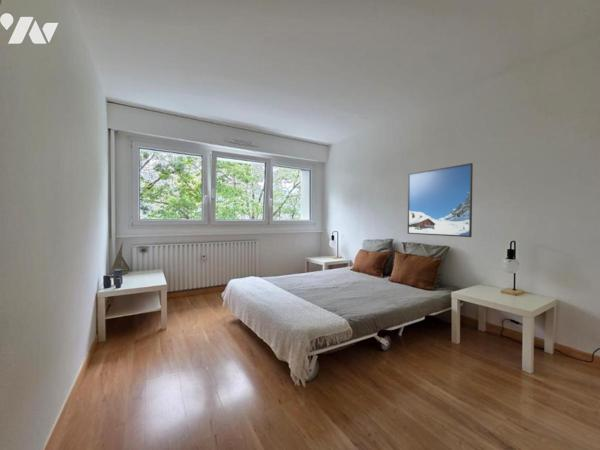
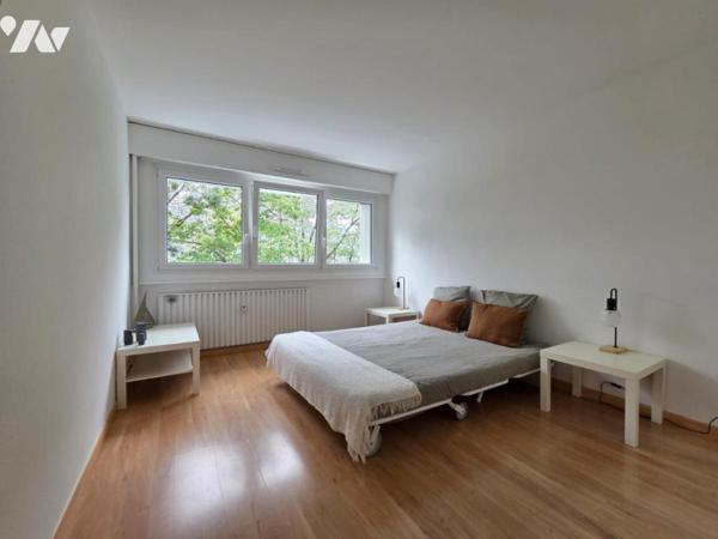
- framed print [407,162,474,238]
